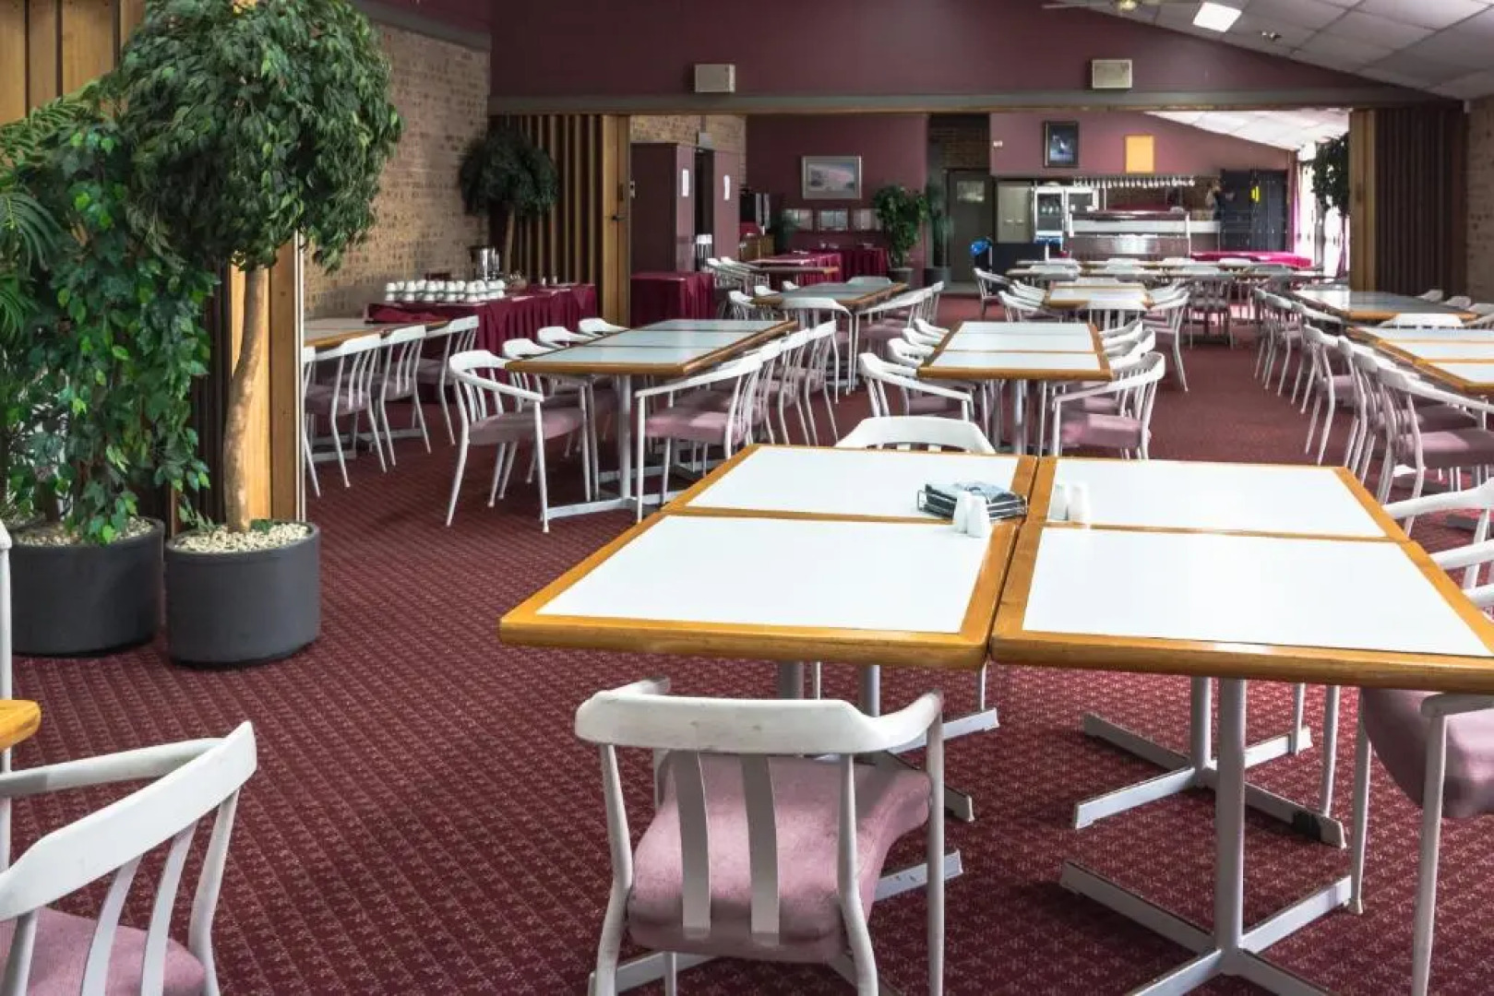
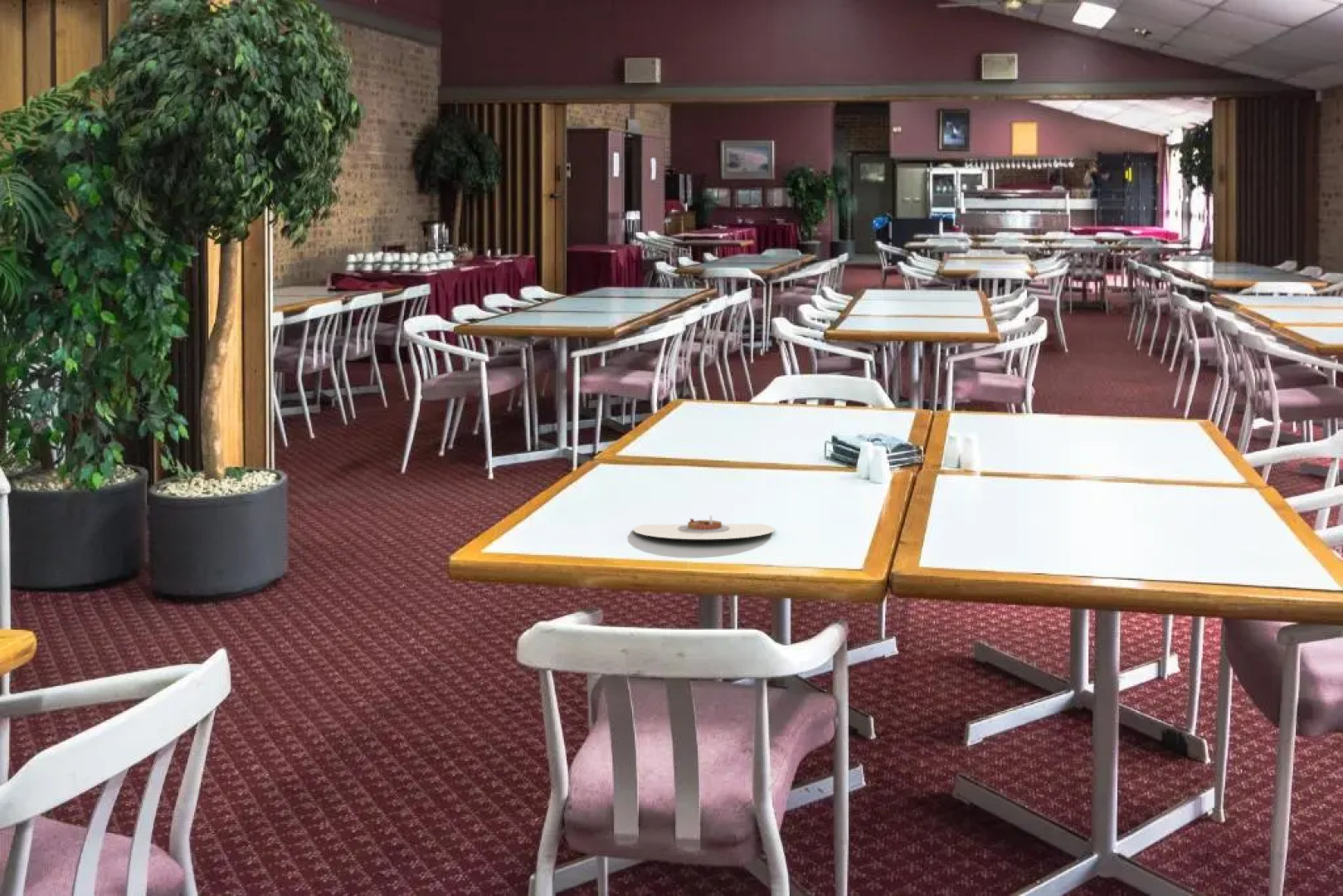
+ plate [632,515,776,540]
